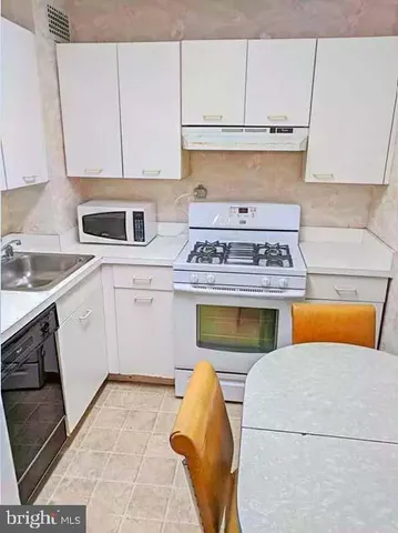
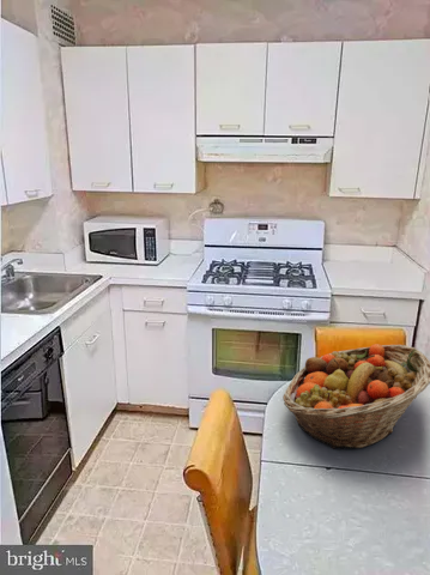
+ fruit basket [281,343,430,449]
